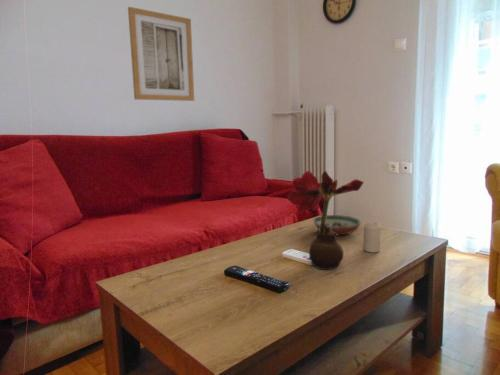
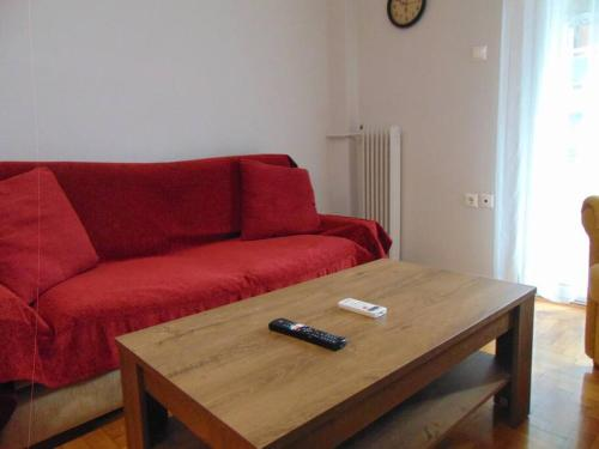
- candle [362,221,382,254]
- wall art [127,6,195,102]
- flower [286,169,365,271]
- decorative bowl [312,214,362,236]
